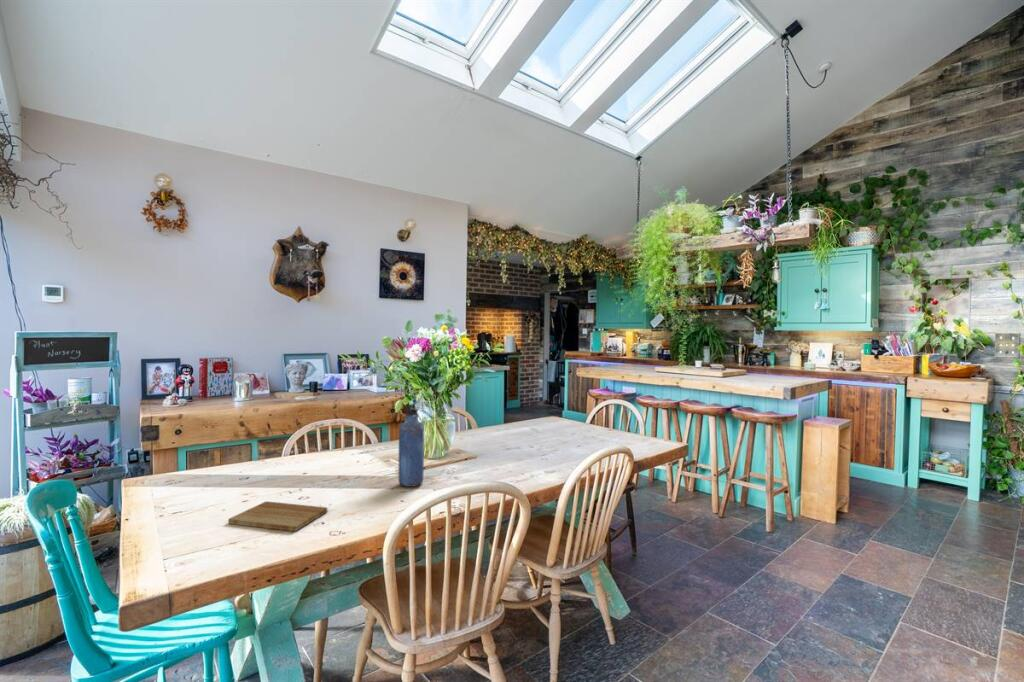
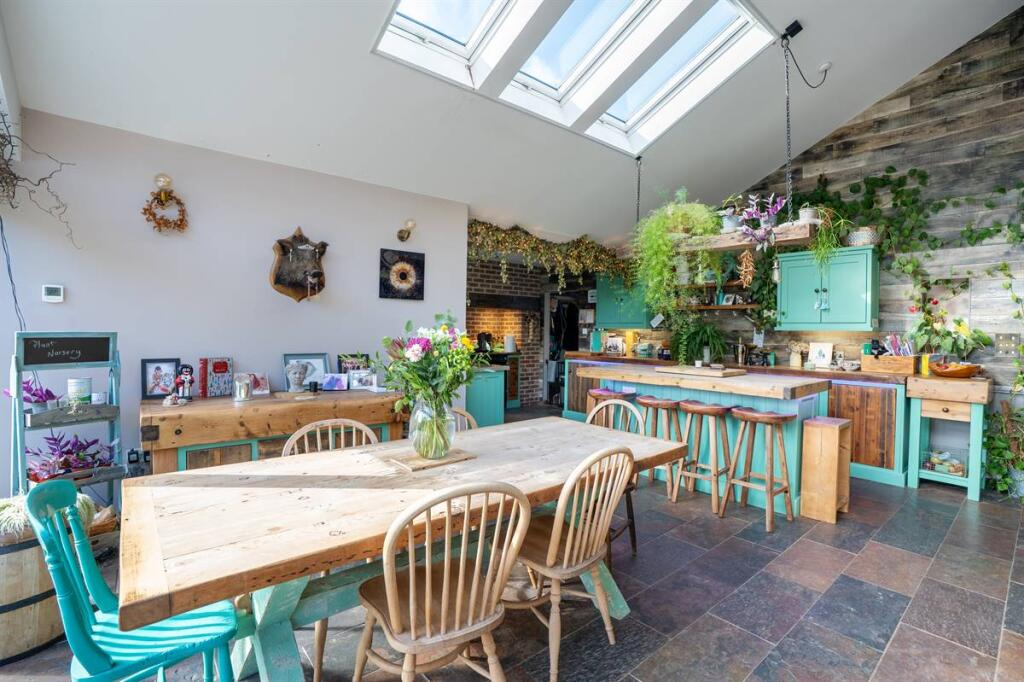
- cutting board [227,500,328,532]
- water bottle [398,403,425,488]
